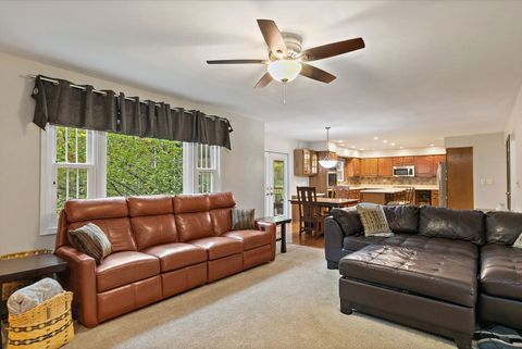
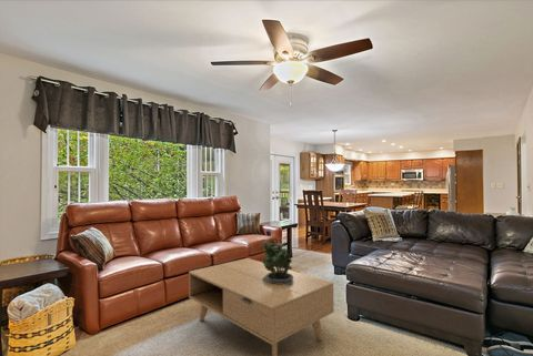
+ coffee table [188,257,335,356]
+ potted plant [260,237,293,286]
